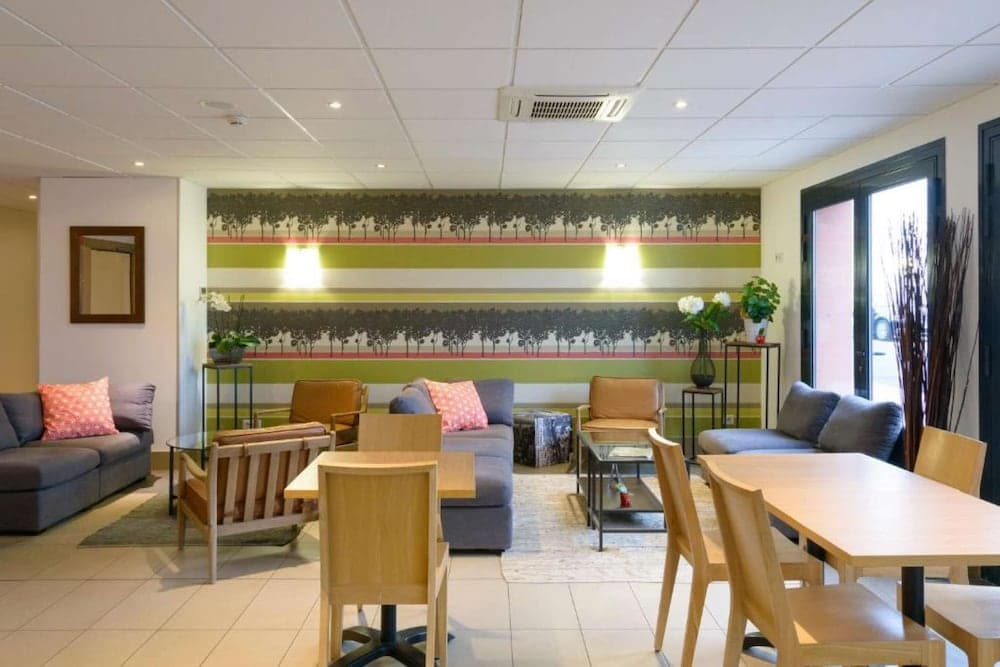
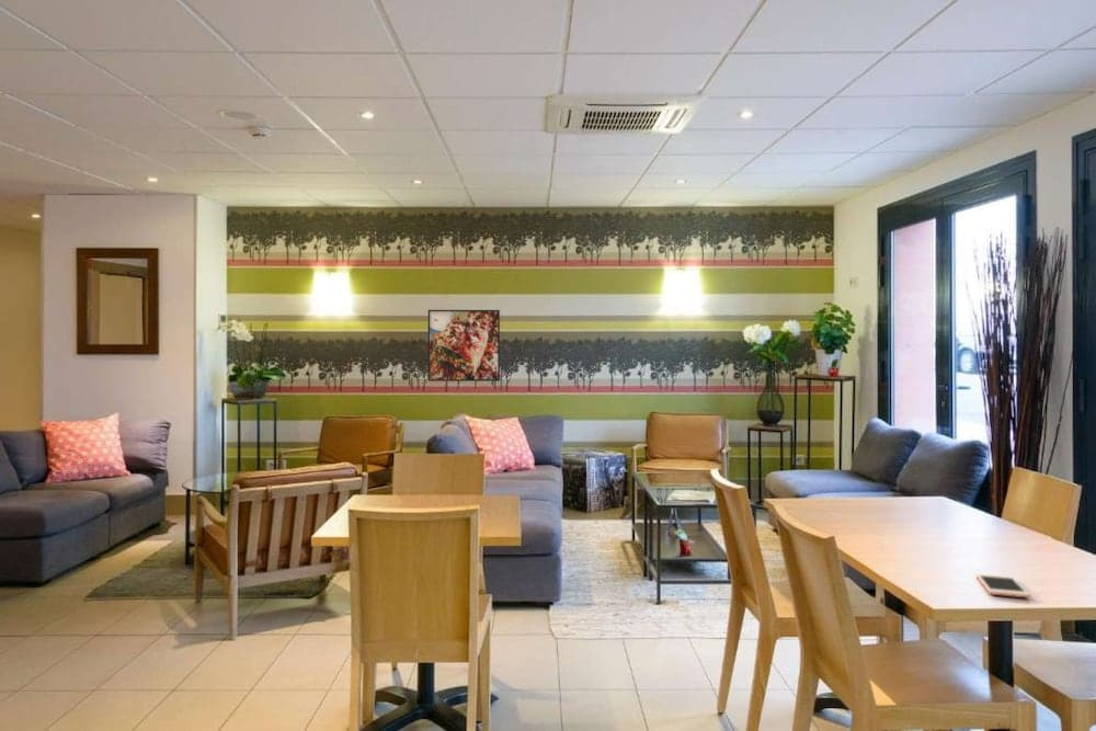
+ cell phone [974,572,1030,598]
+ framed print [427,309,501,382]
